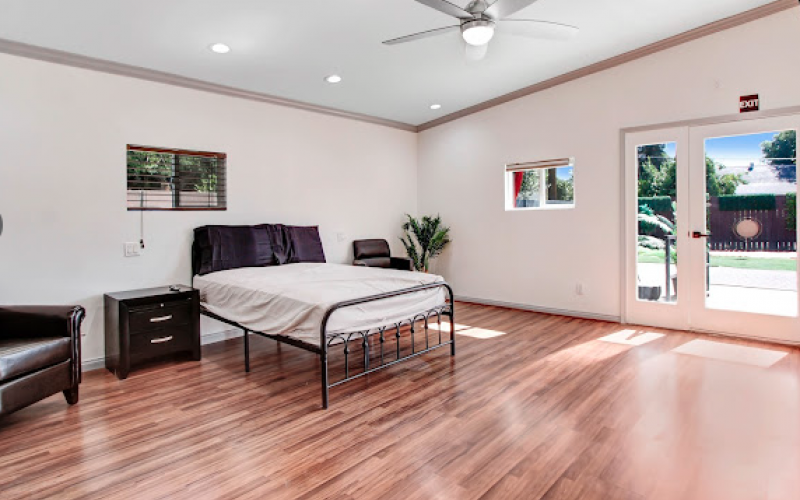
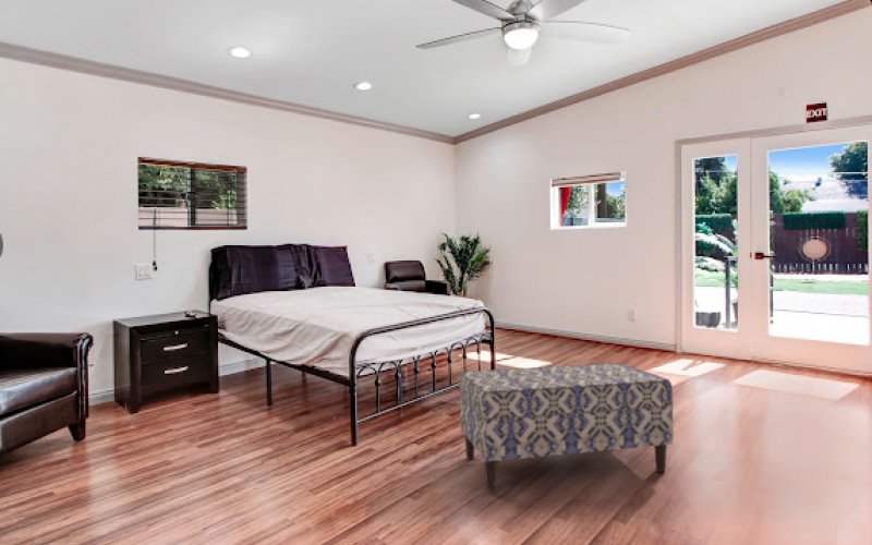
+ bench [459,362,675,492]
